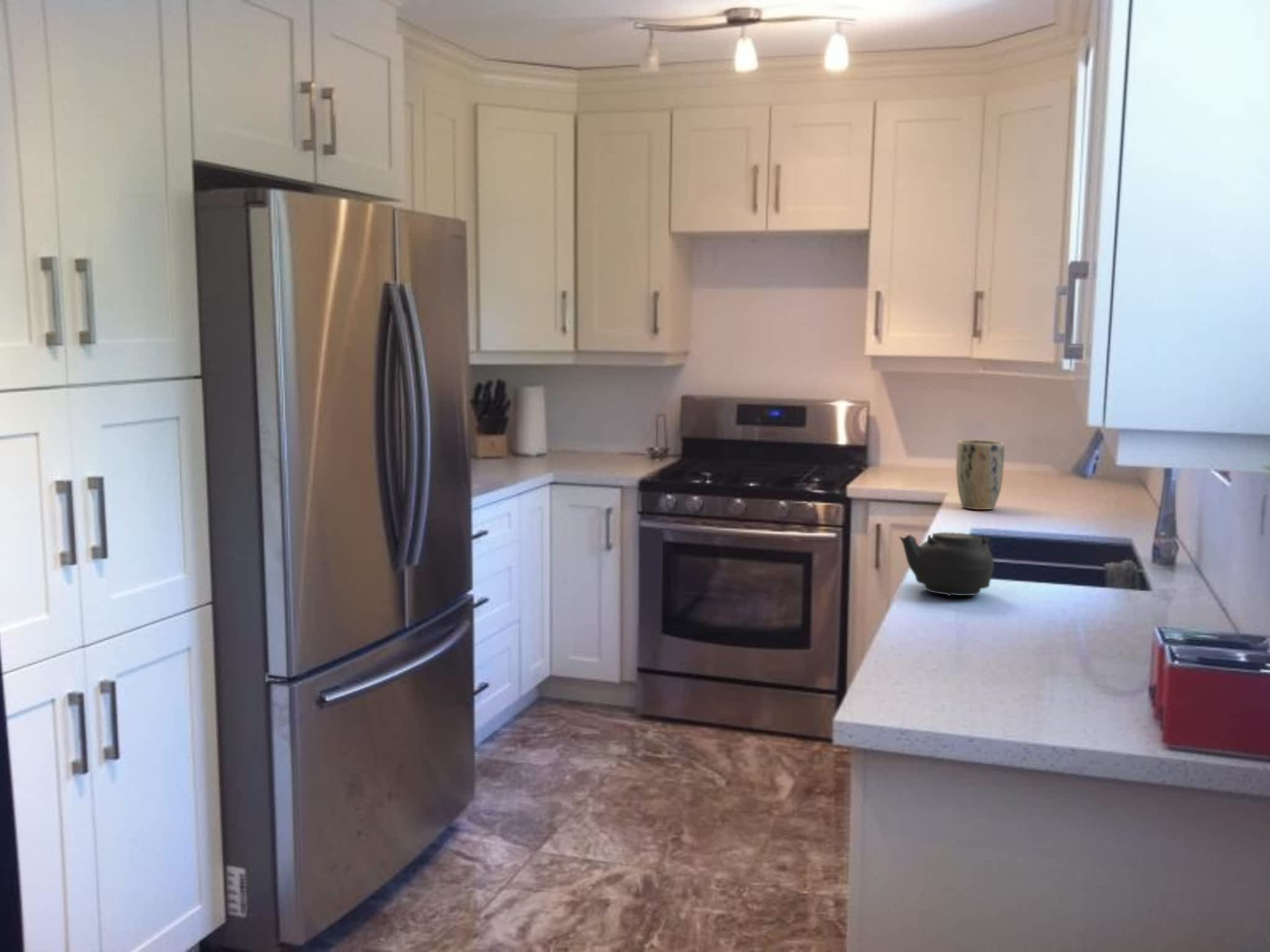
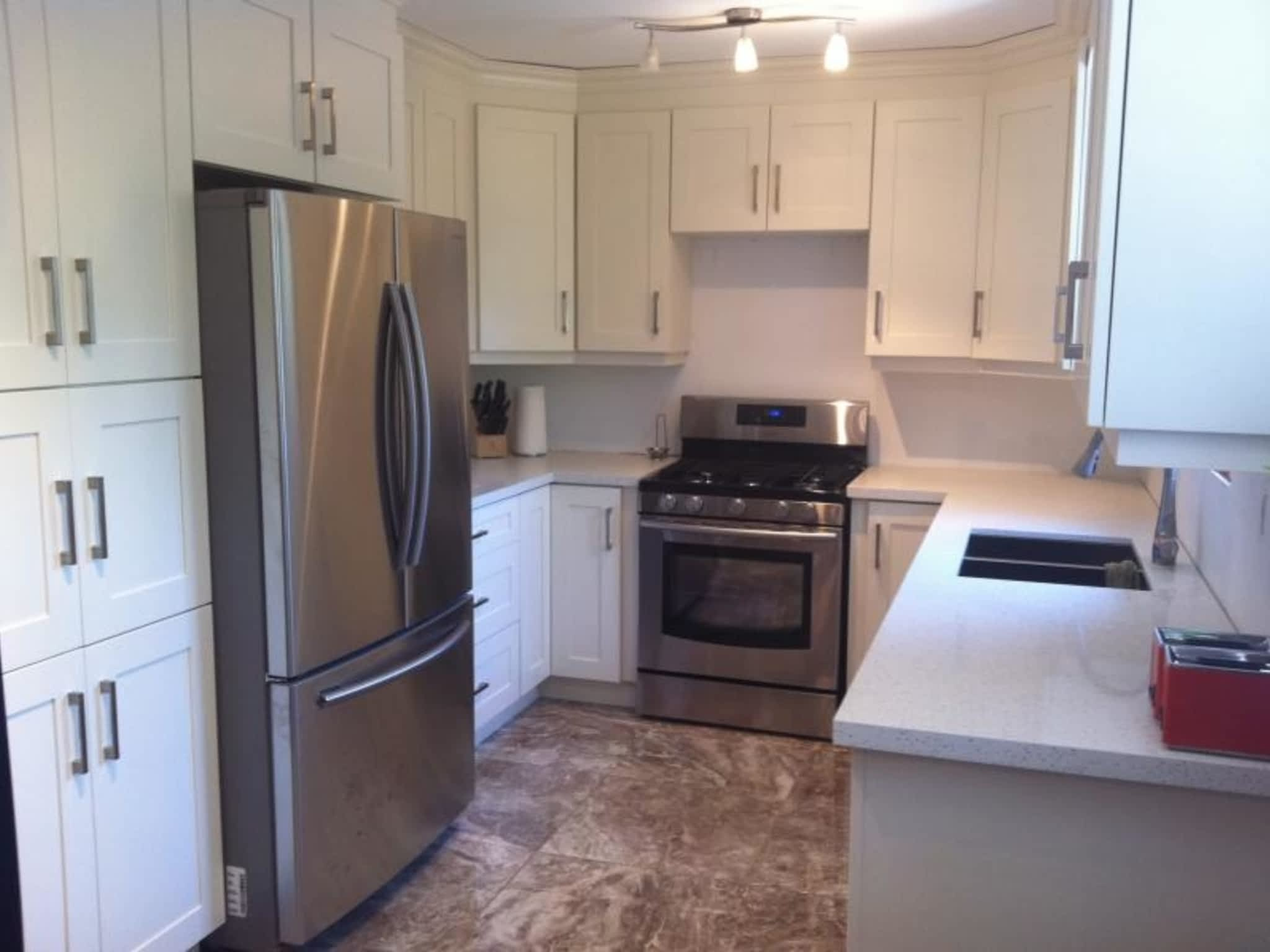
- plant pot [956,439,1005,510]
- teapot [898,532,995,597]
